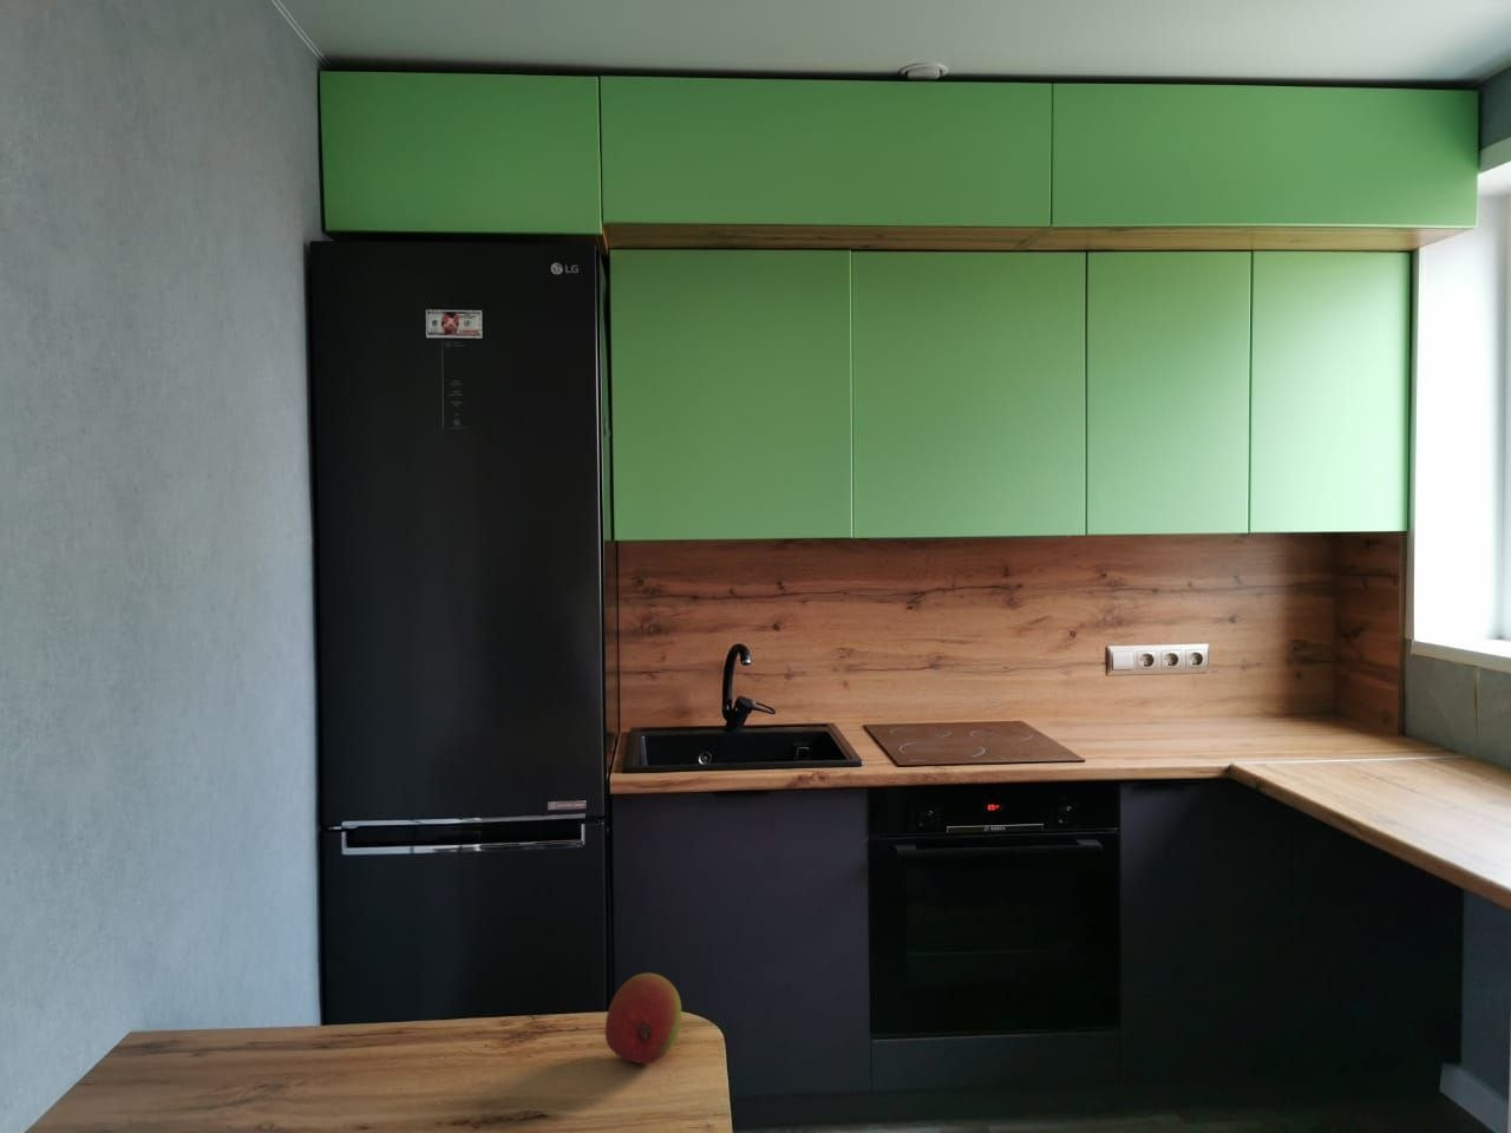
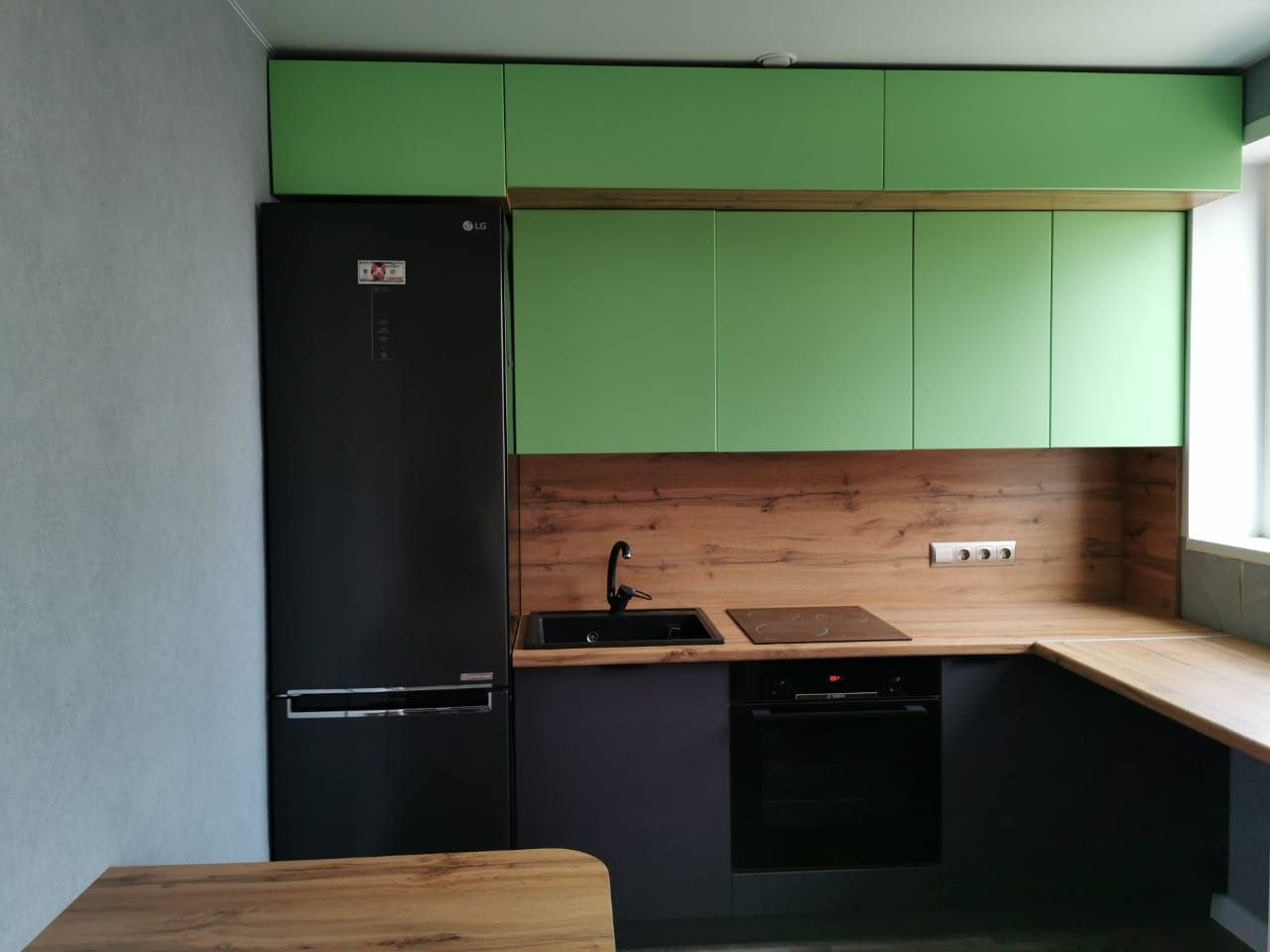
- fruit [604,972,682,1064]
